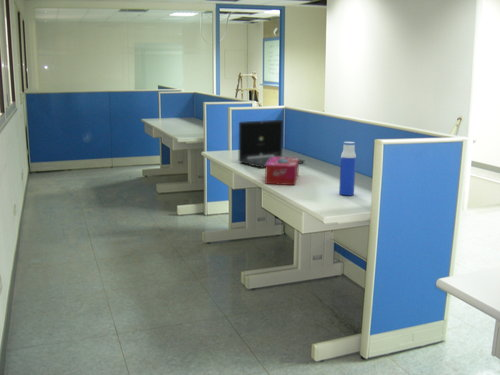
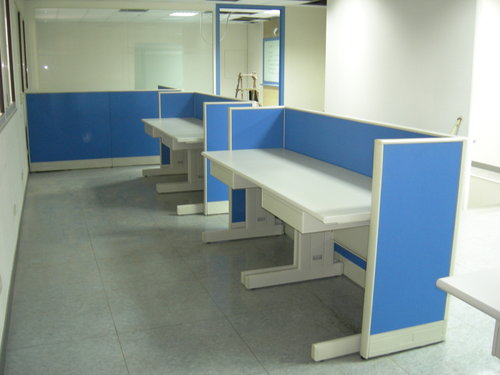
- laptop [237,119,305,169]
- tissue box [264,156,300,186]
- water bottle [338,141,357,197]
